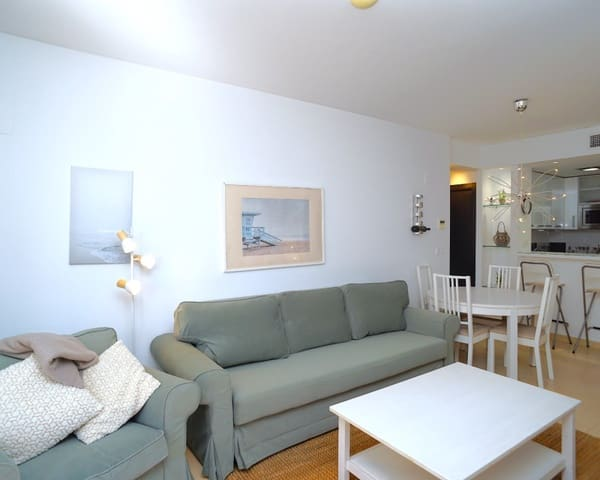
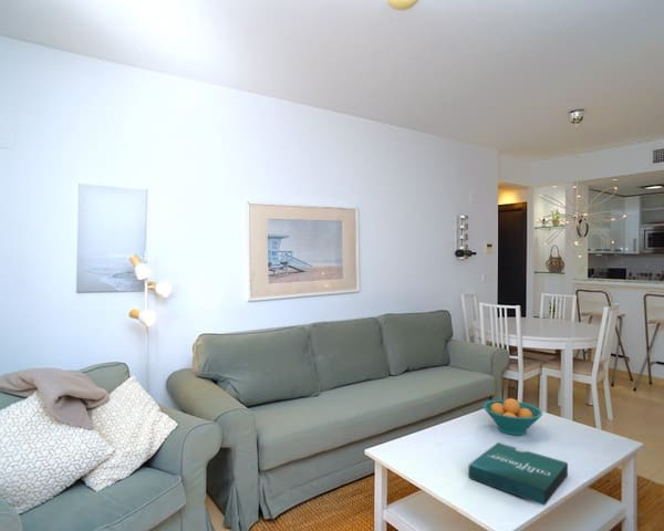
+ pizza box [468,441,569,507]
+ fruit bowl [481,397,543,436]
